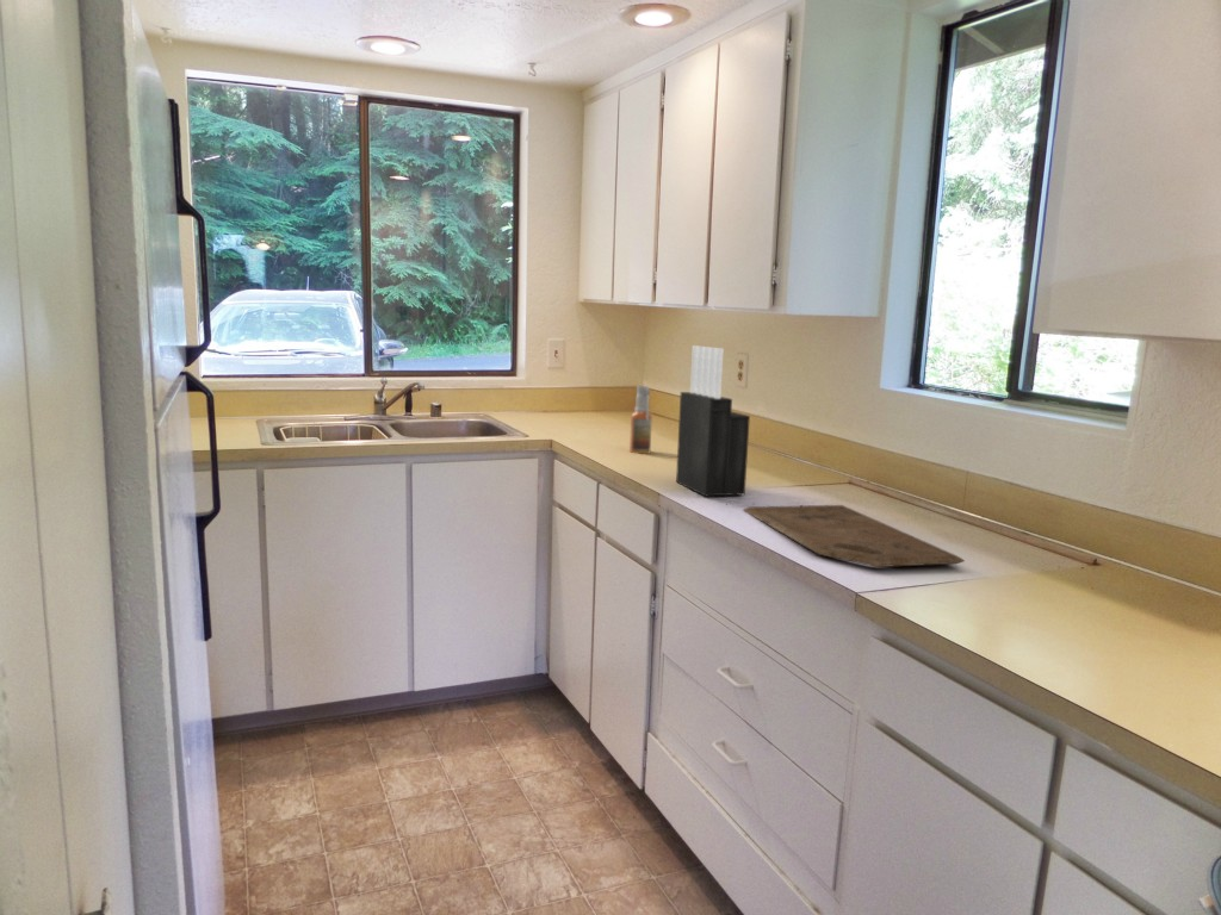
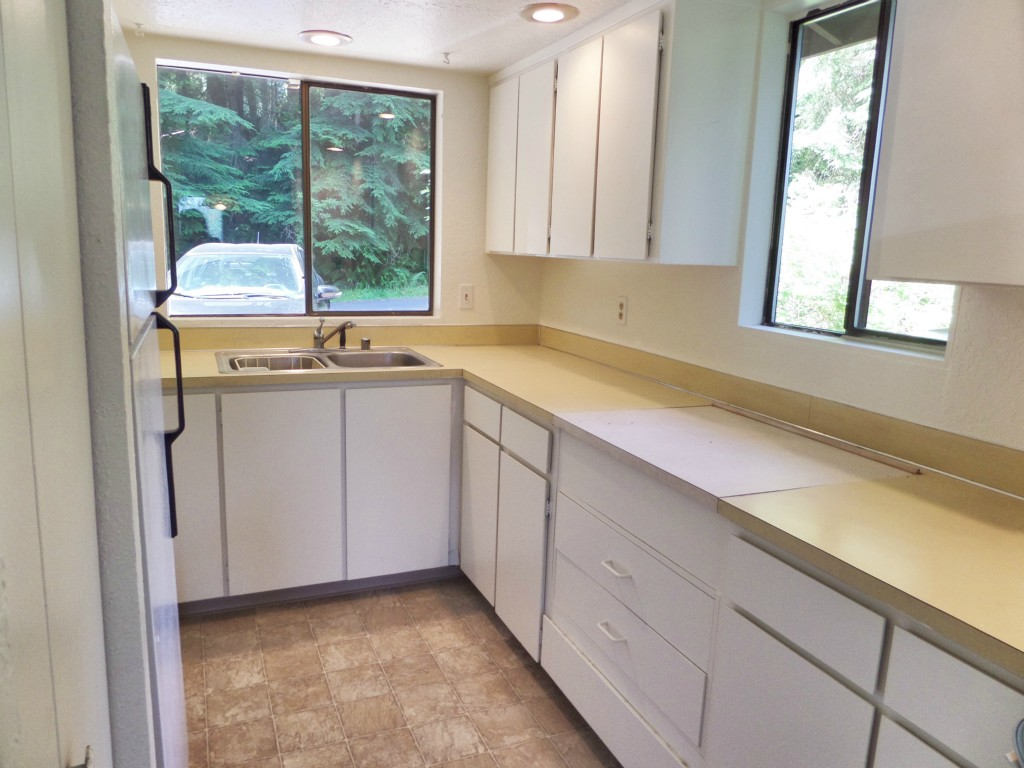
- cutting board [742,504,966,568]
- knife block [675,344,751,498]
- spray bottle [628,385,653,455]
